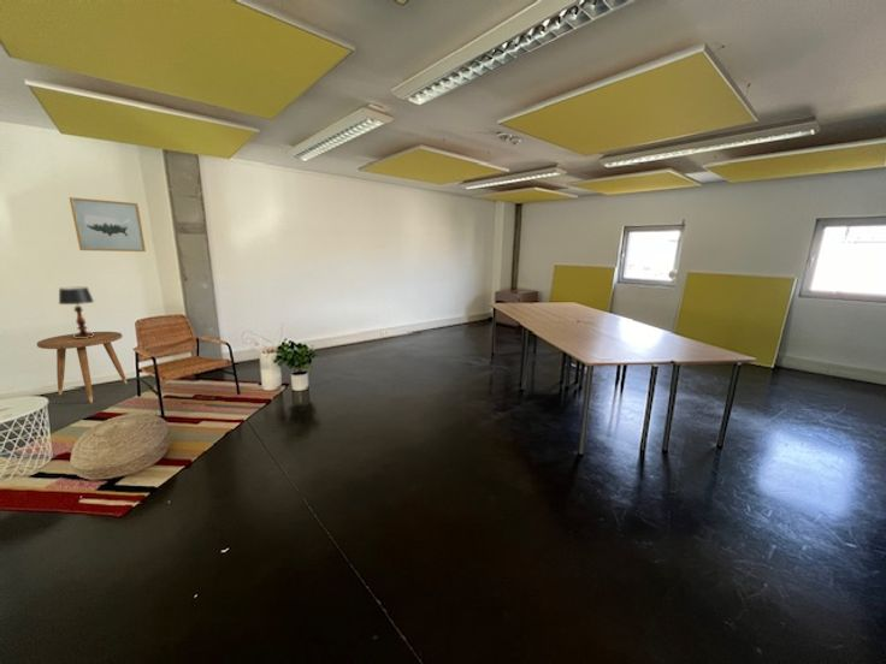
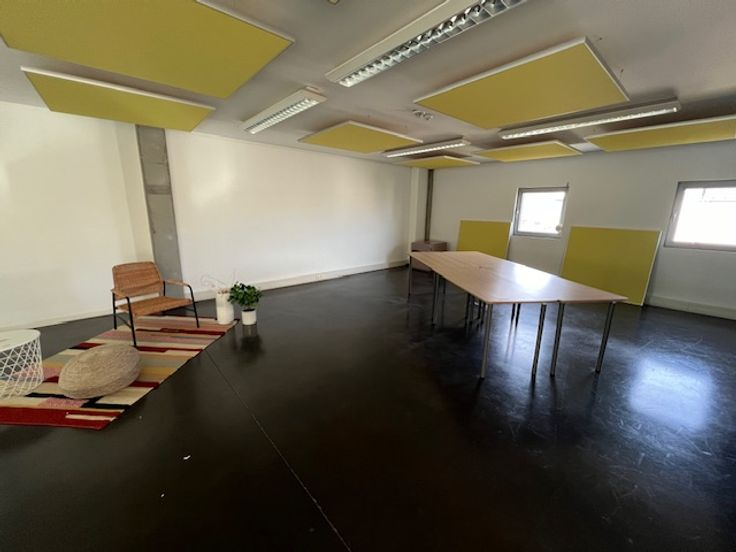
- table lamp [58,286,95,338]
- side table [36,331,129,404]
- wall art [69,196,147,253]
